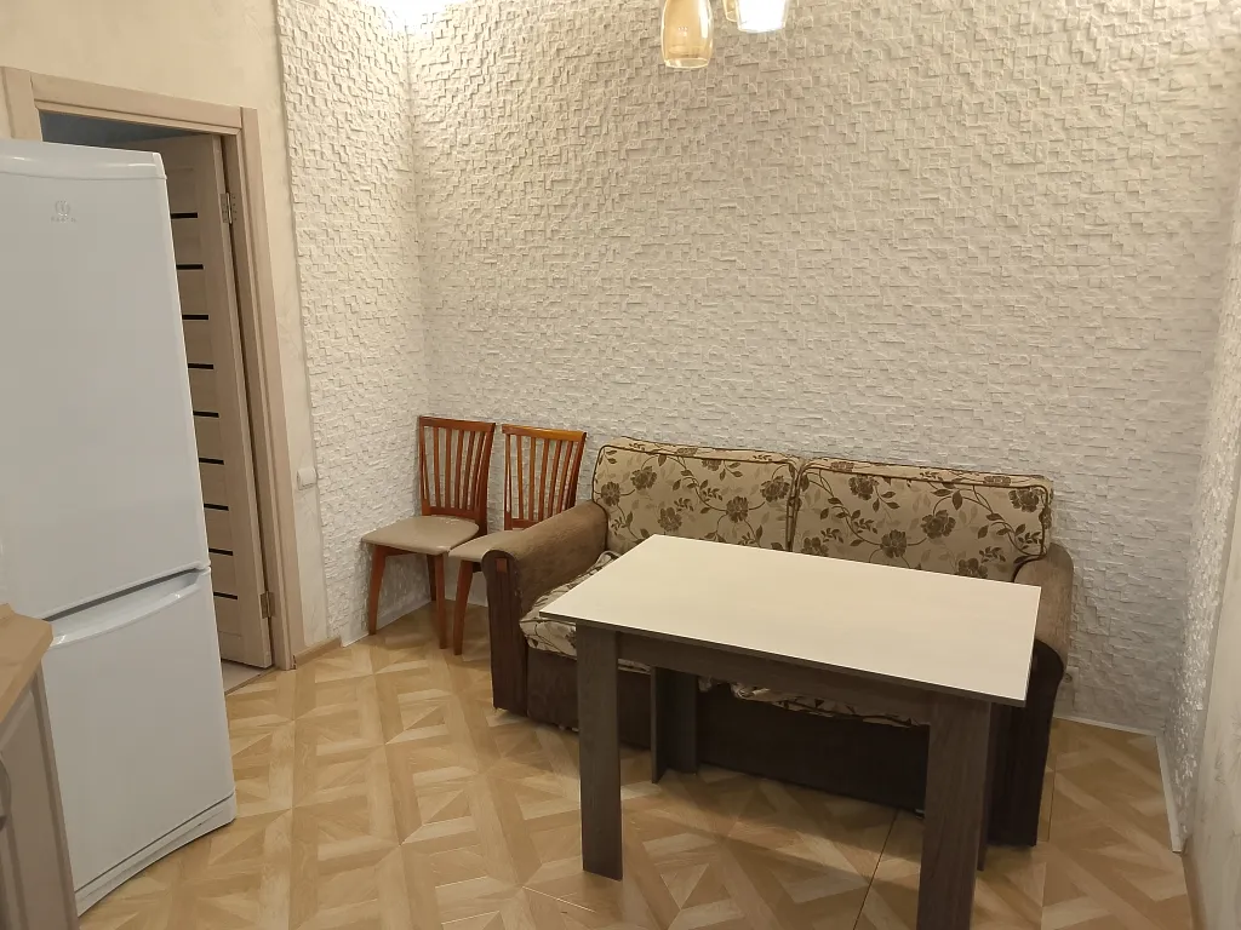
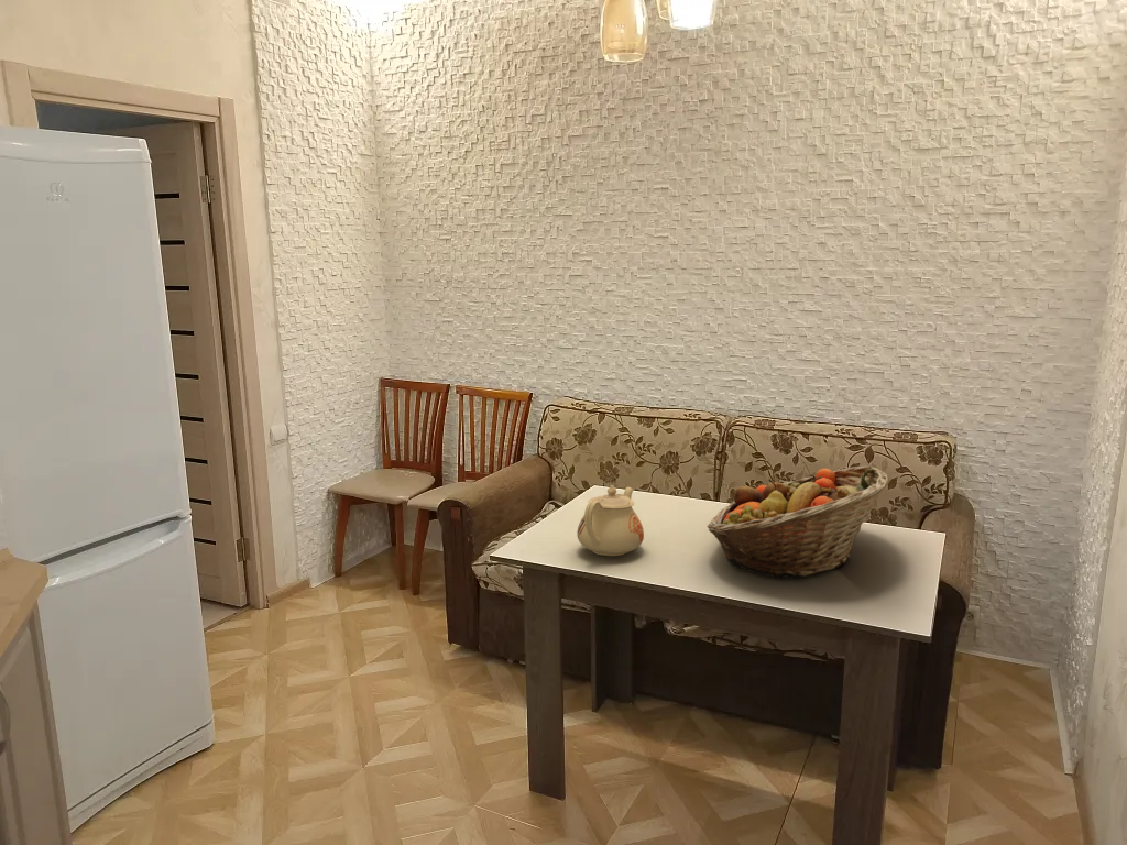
+ fruit basket [707,465,889,579]
+ teapot [576,484,645,557]
